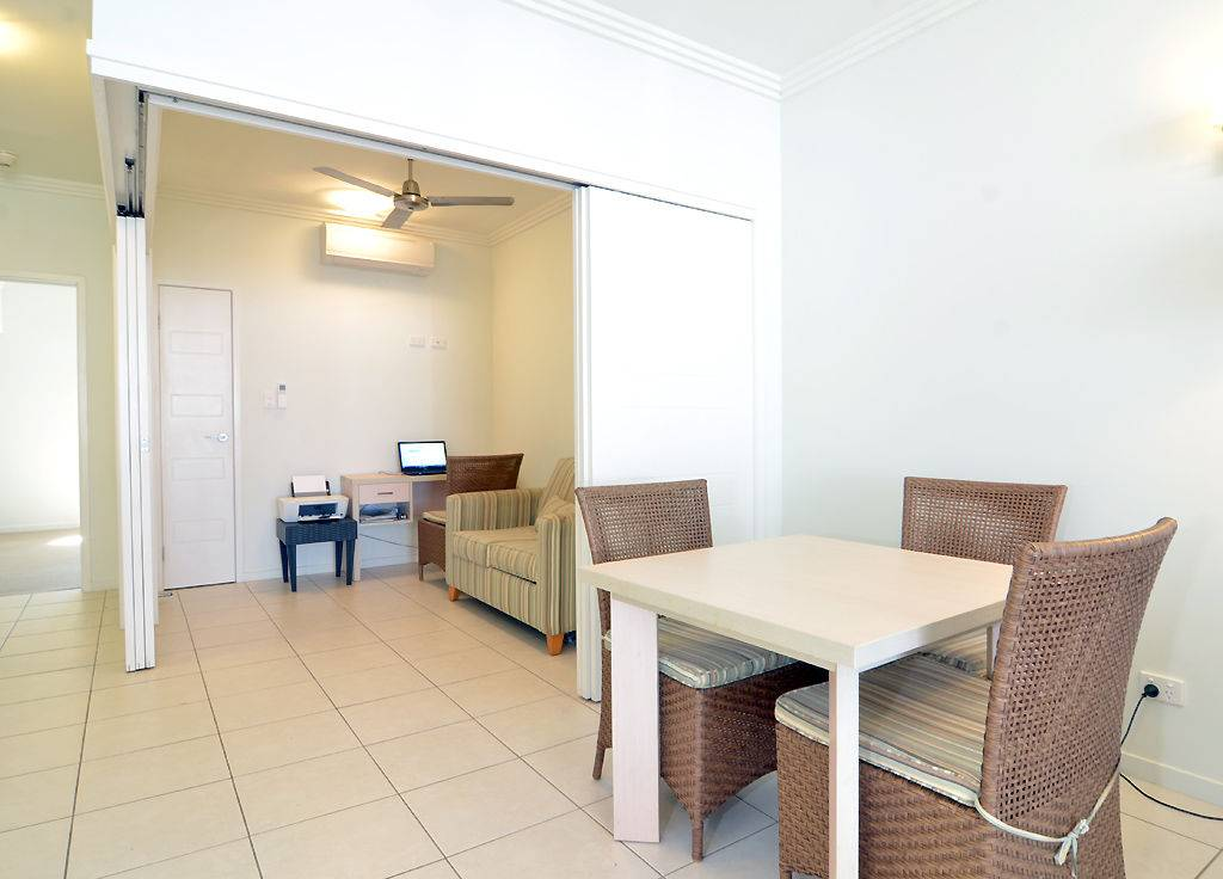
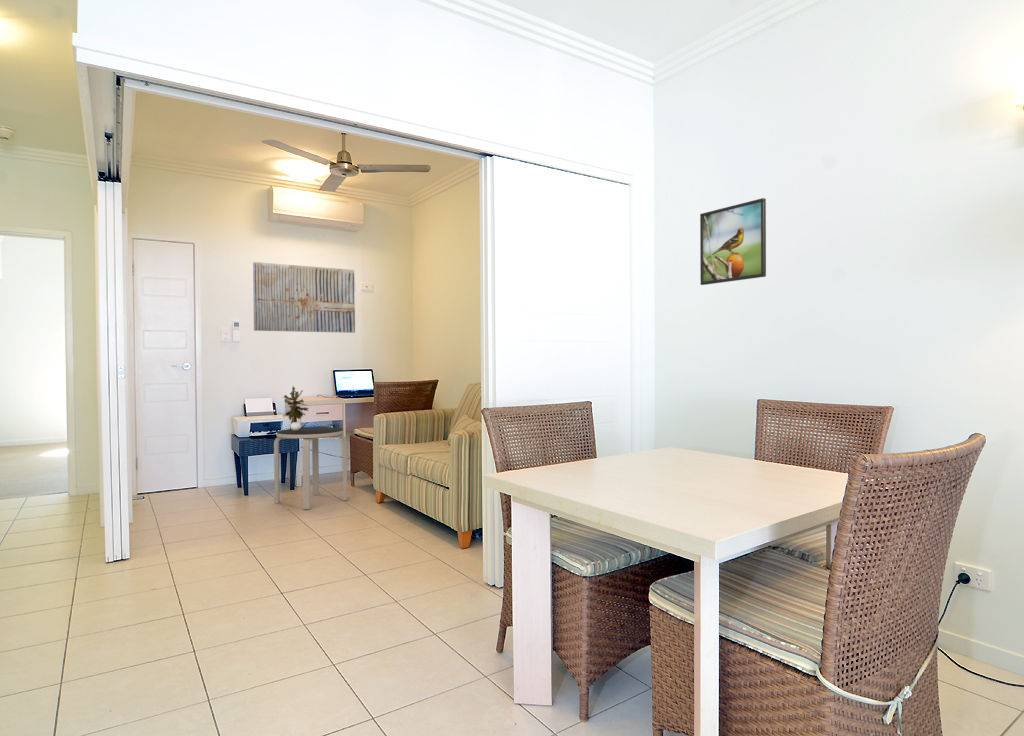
+ wall art [252,261,356,334]
+ side table [273,426,348,510]
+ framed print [699,197,767,286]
+ potted plant [281,385,310,431]
